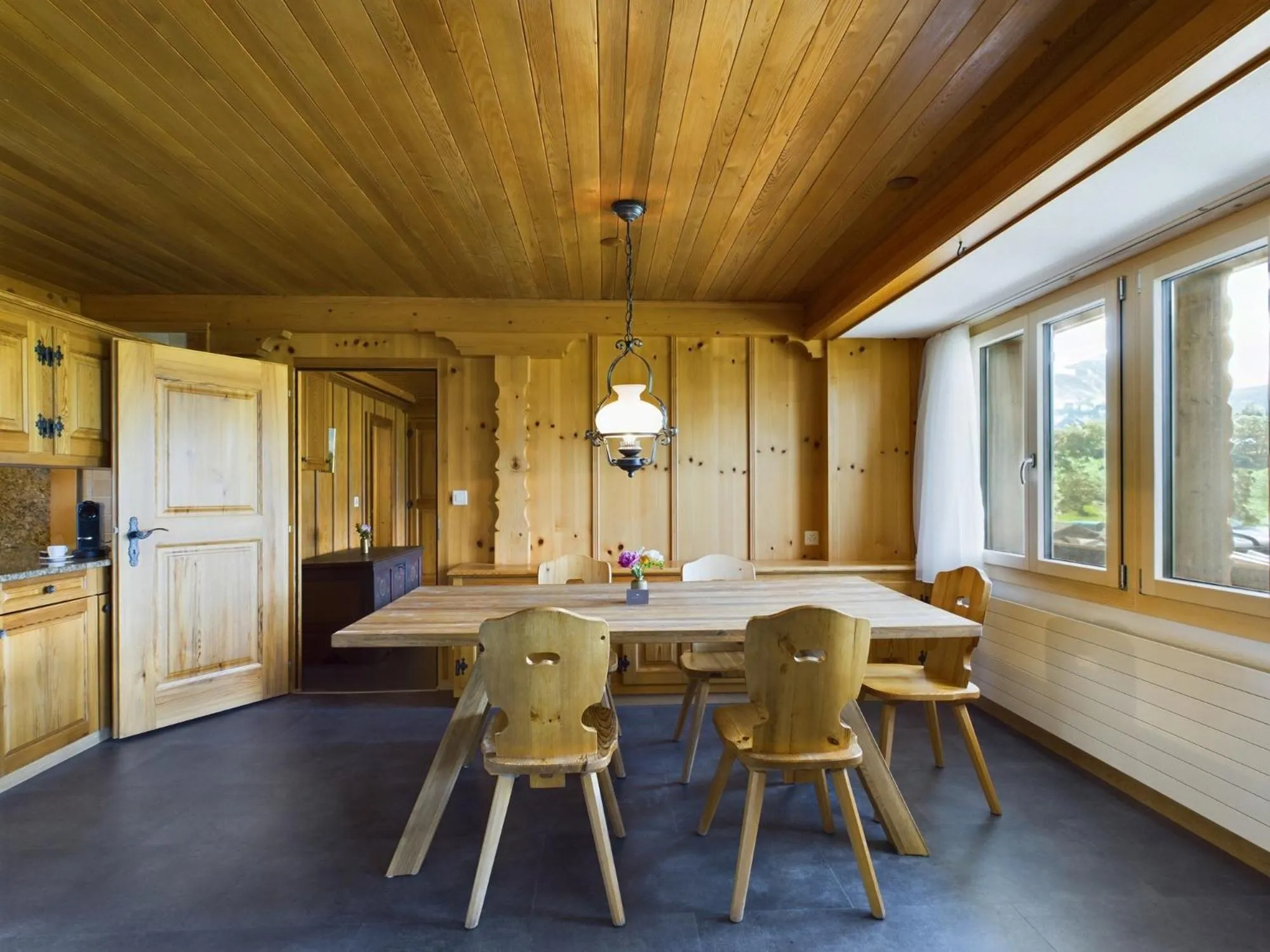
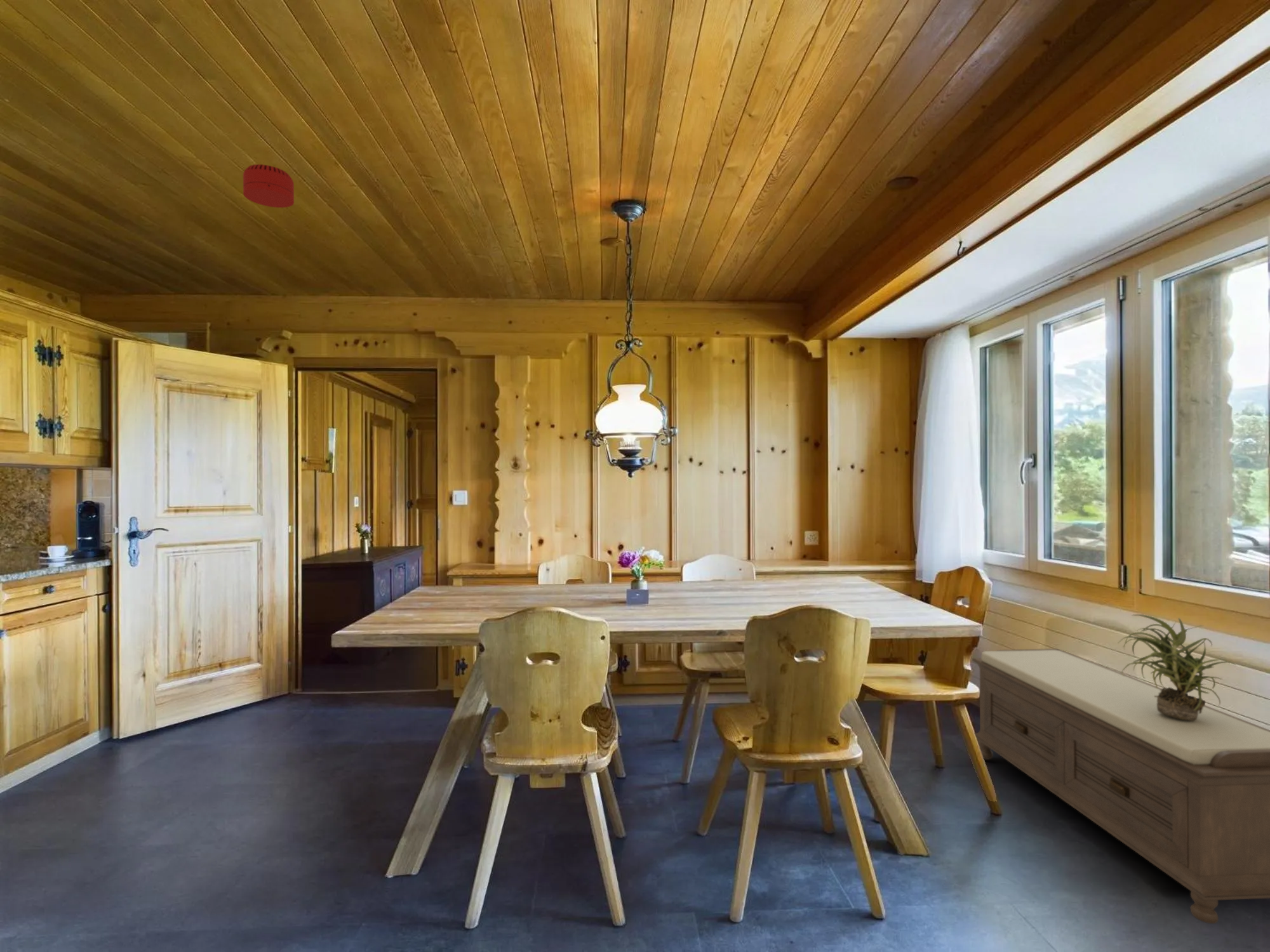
+ potted plant [1117,614,1236,720]
+ bench [972,648,1270,924]
+ smoke detector [243,164,295,208]
